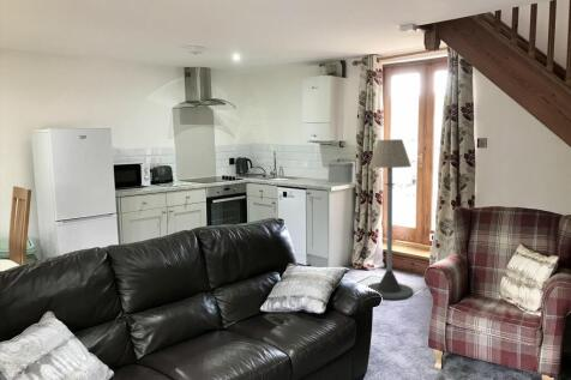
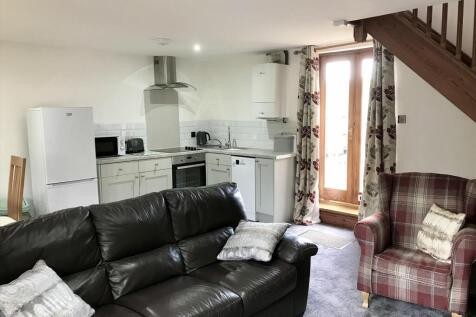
- floor lamp [366,138,414,301]
